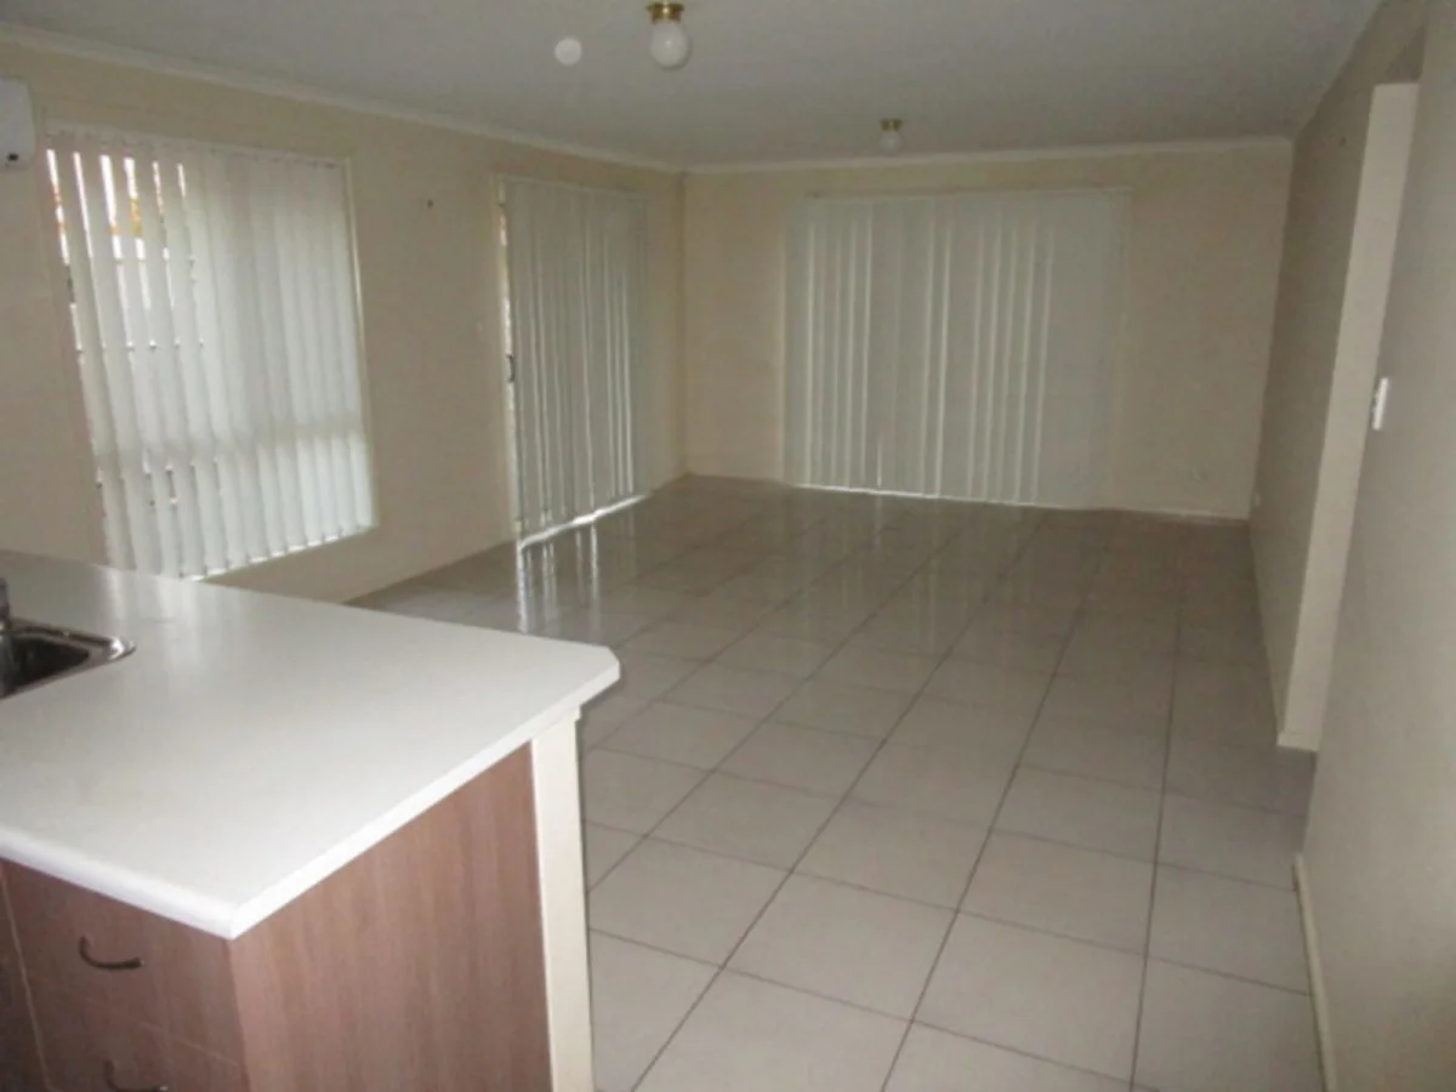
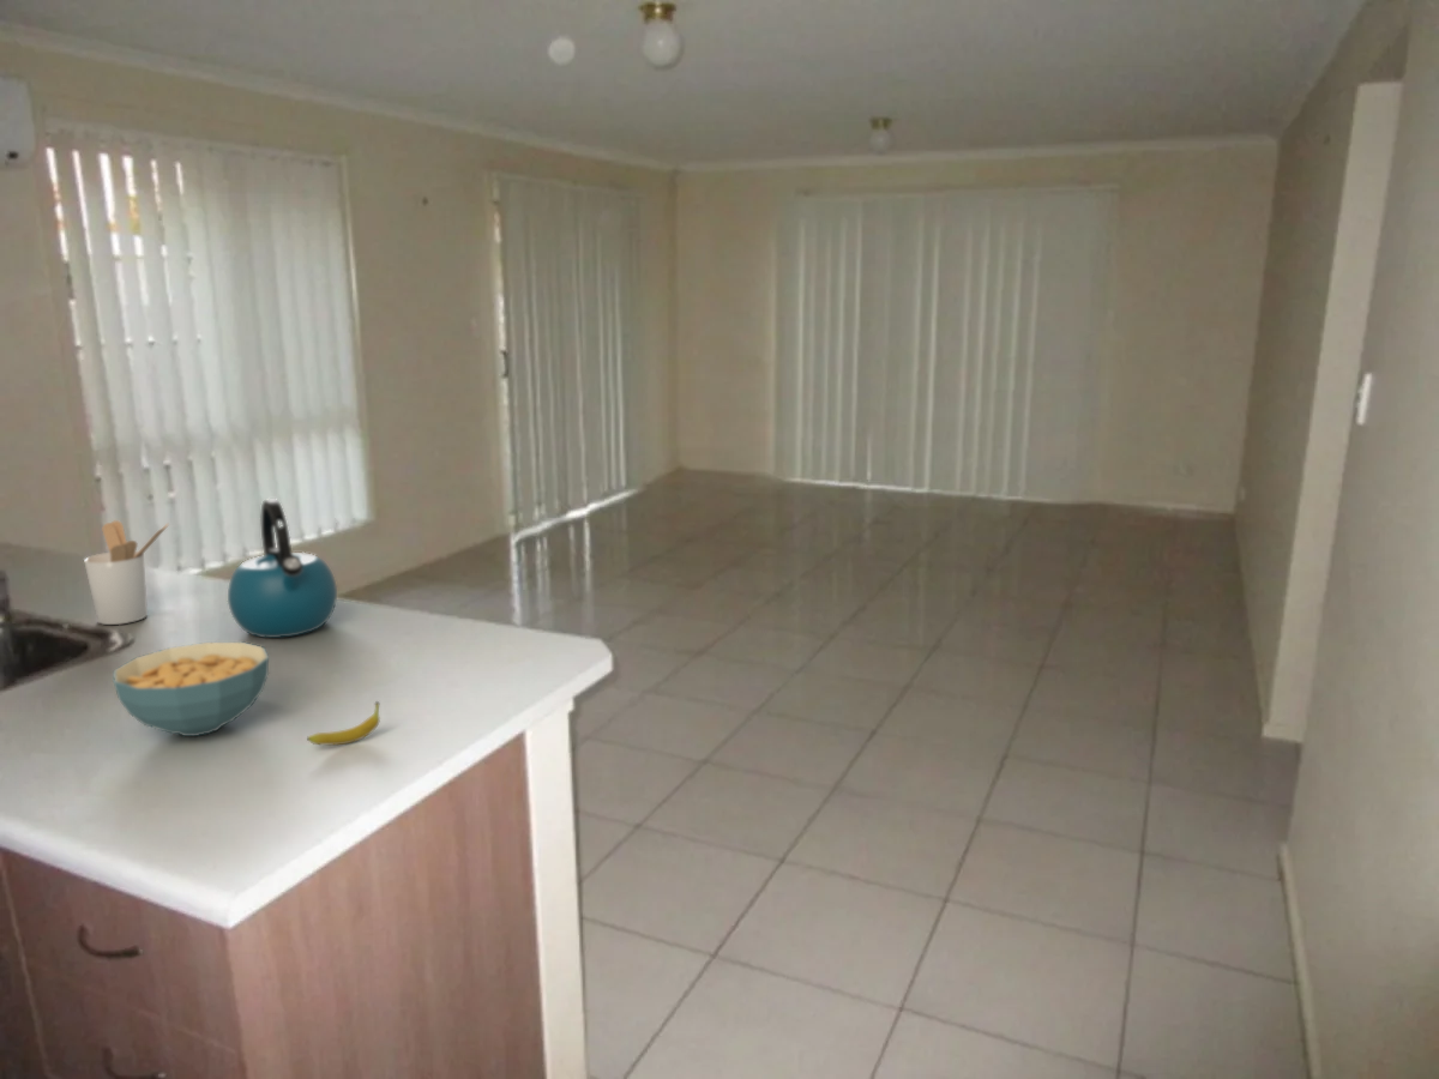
+ kettle [227,498,338,639]
+ utensil holder [83,519,170,626]
+ cereal bowl [113,641,270,737]
+ fruit [306,700,381,746]
